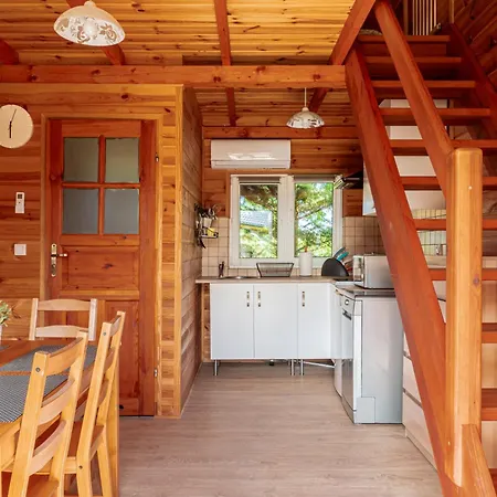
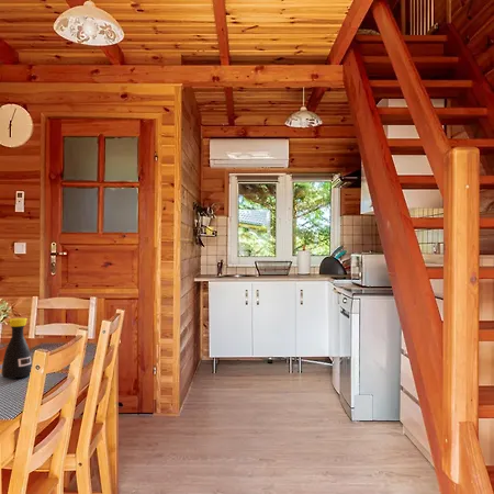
+ bottle [1,317,33,380]
